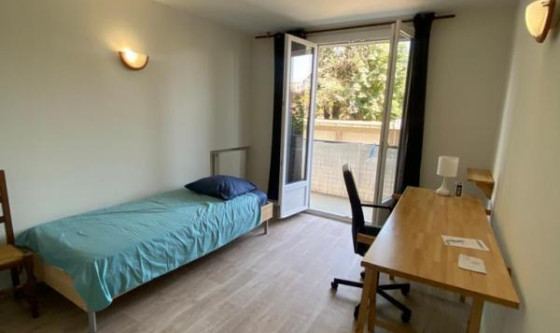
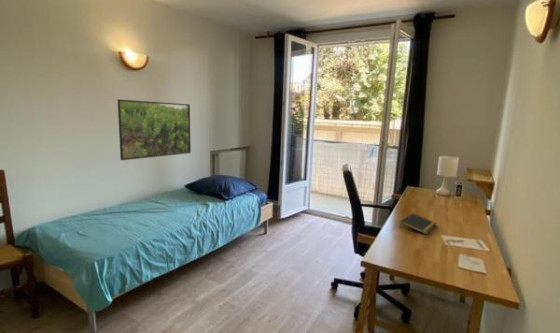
+ notepad [399,212,438,235]
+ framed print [117,98,192,161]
